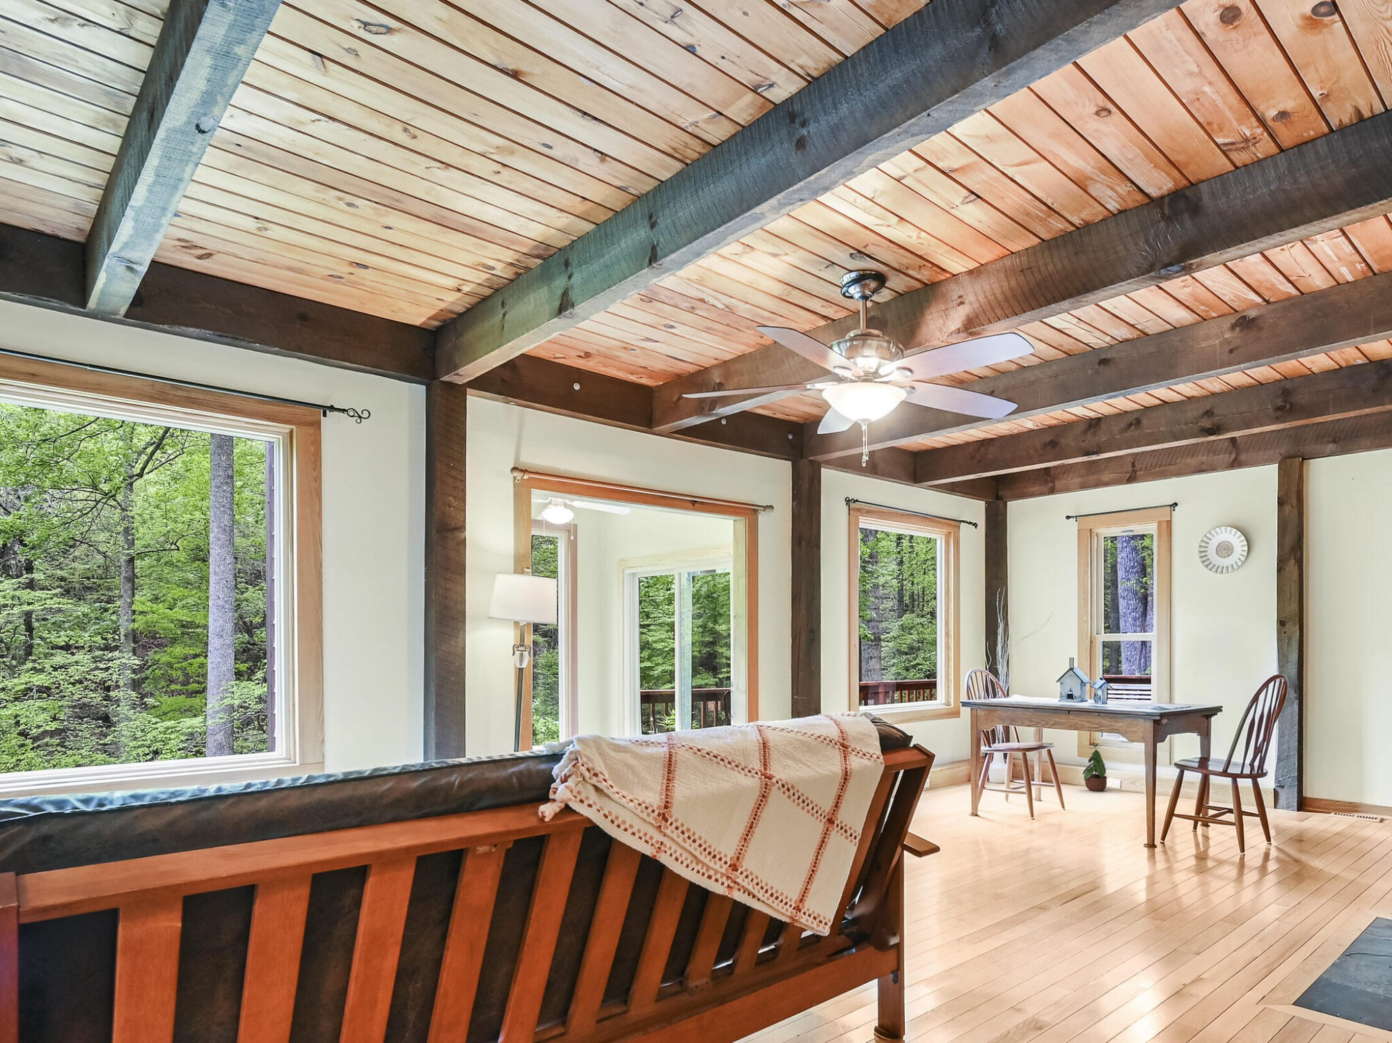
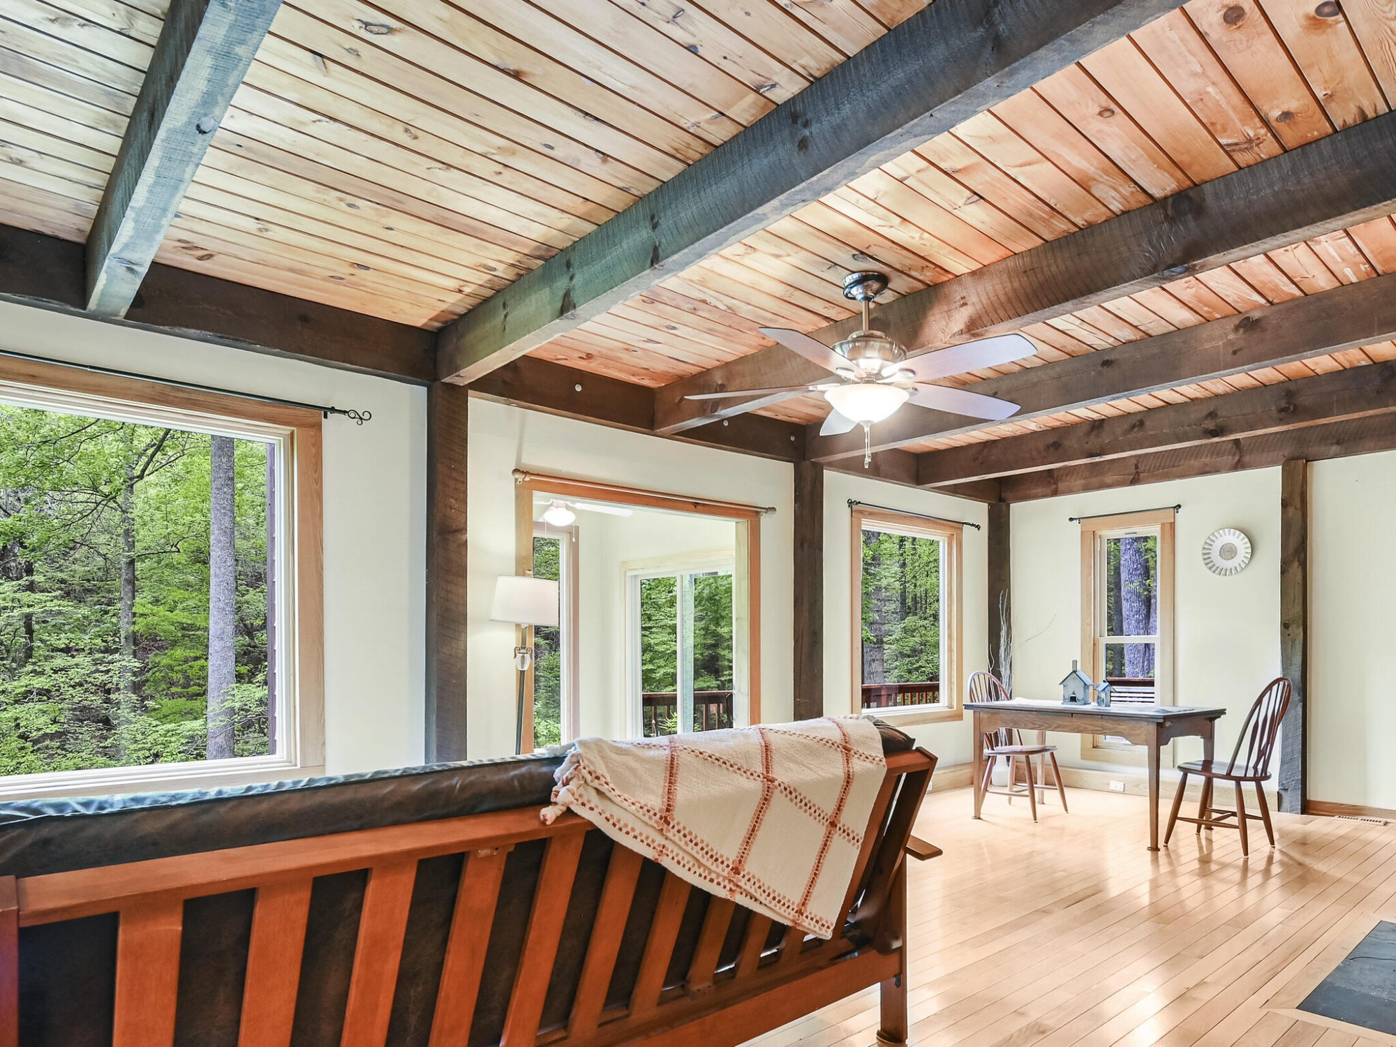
- potted plant [1082,743,1109,793]
